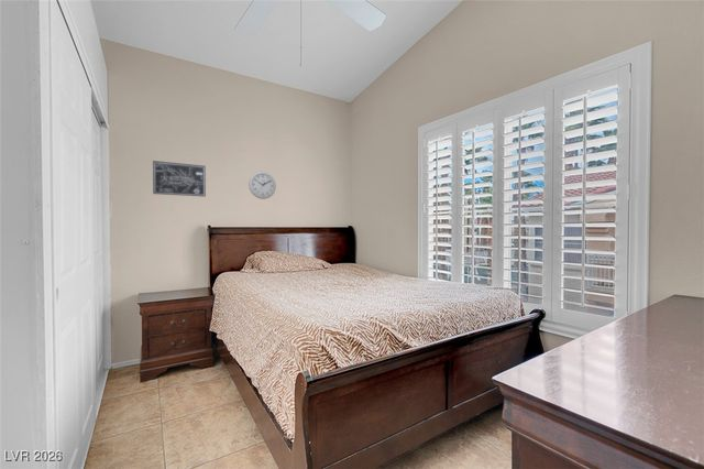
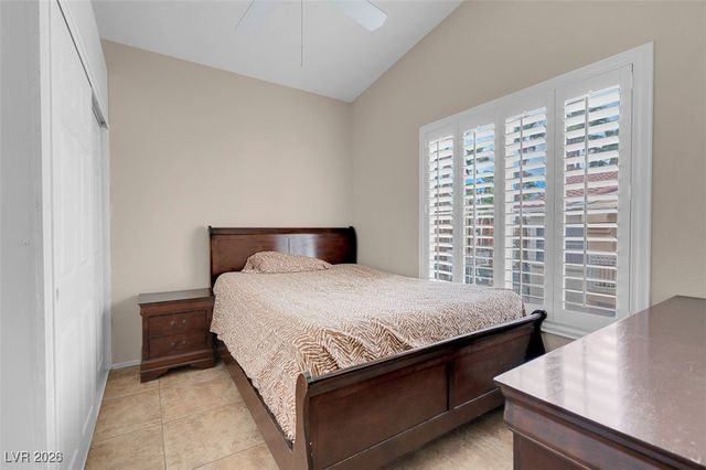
- wall clock [248,171,277,200]
- wall art [152,160,207,198]
